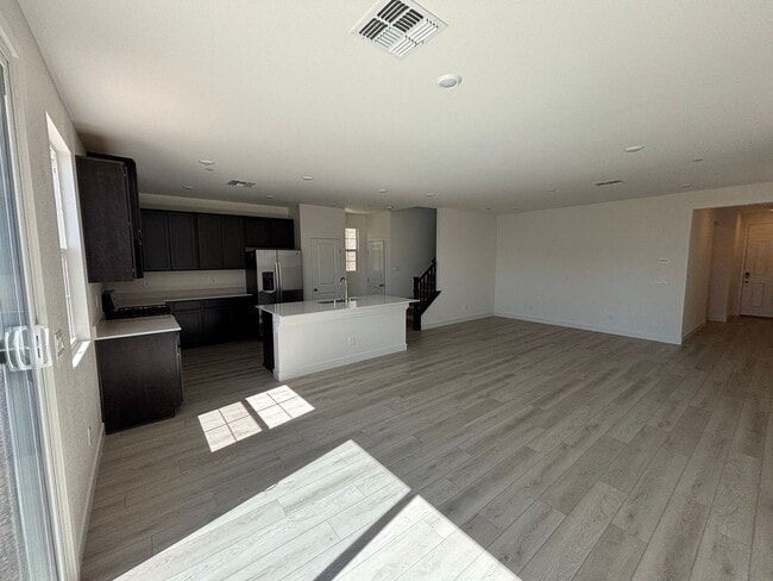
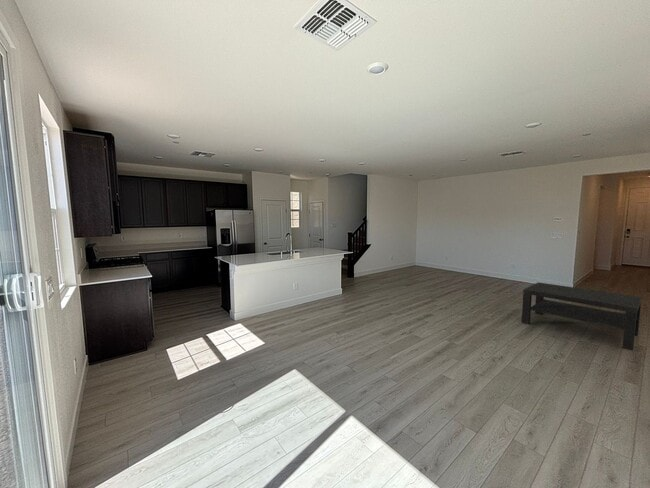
+ coffee table [521,281,643,351]
